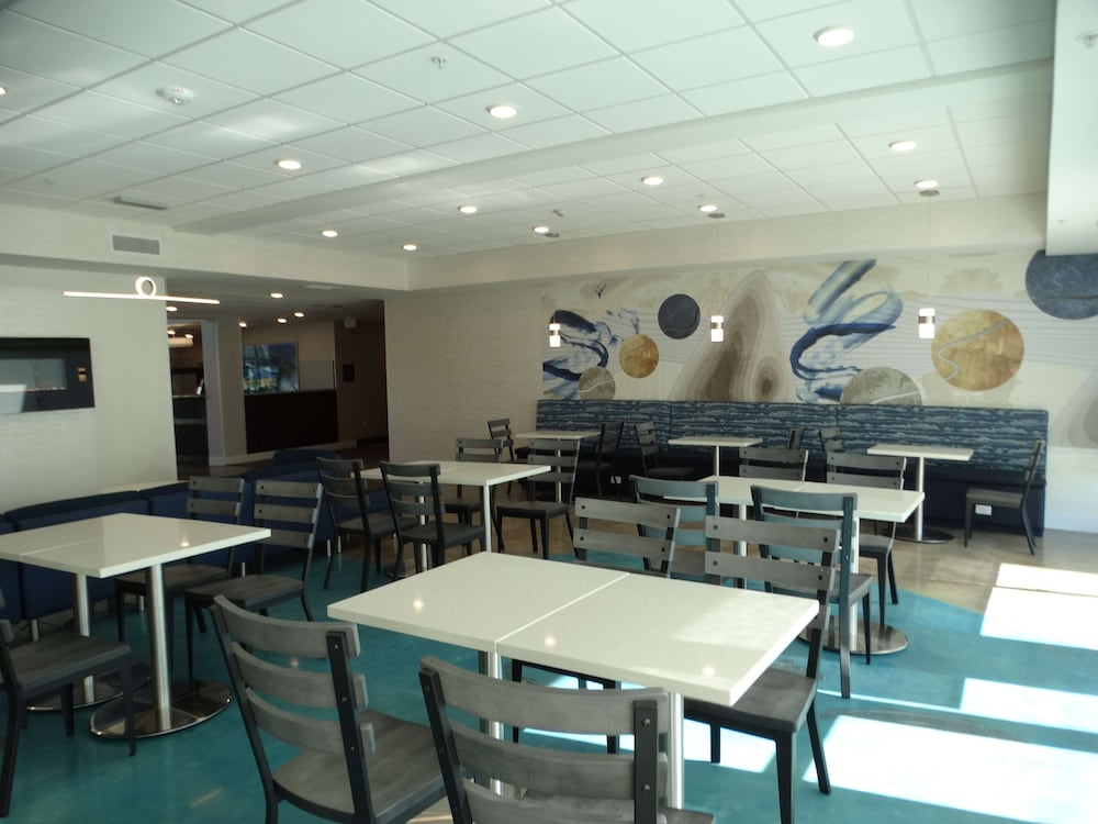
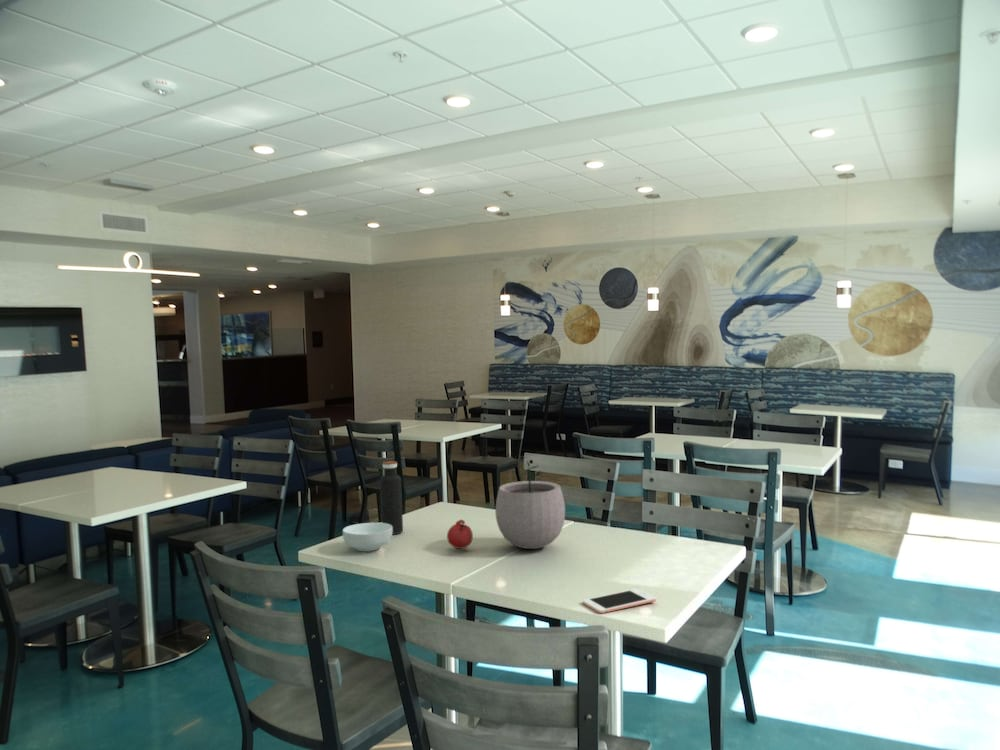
+ plant pot [494,460,566,550]
+ cell phone [582,588,657,615]
+ cereal bowl [342,522,393,552]
+ fruit [446,519,474,550]
+ water bottle [379,460,404,535]
